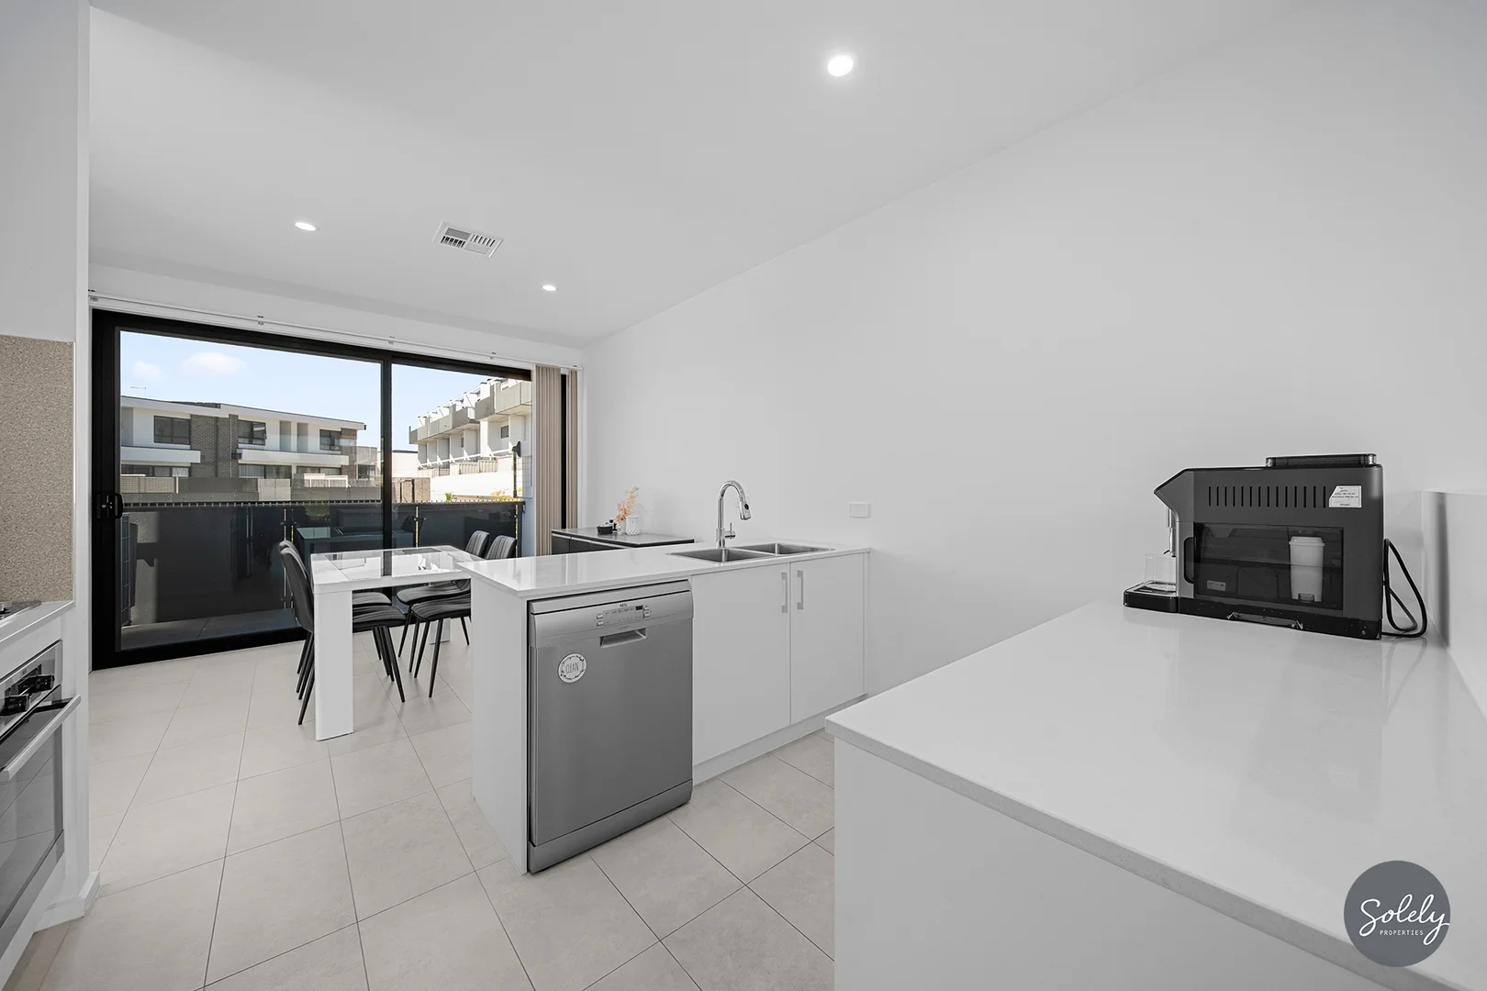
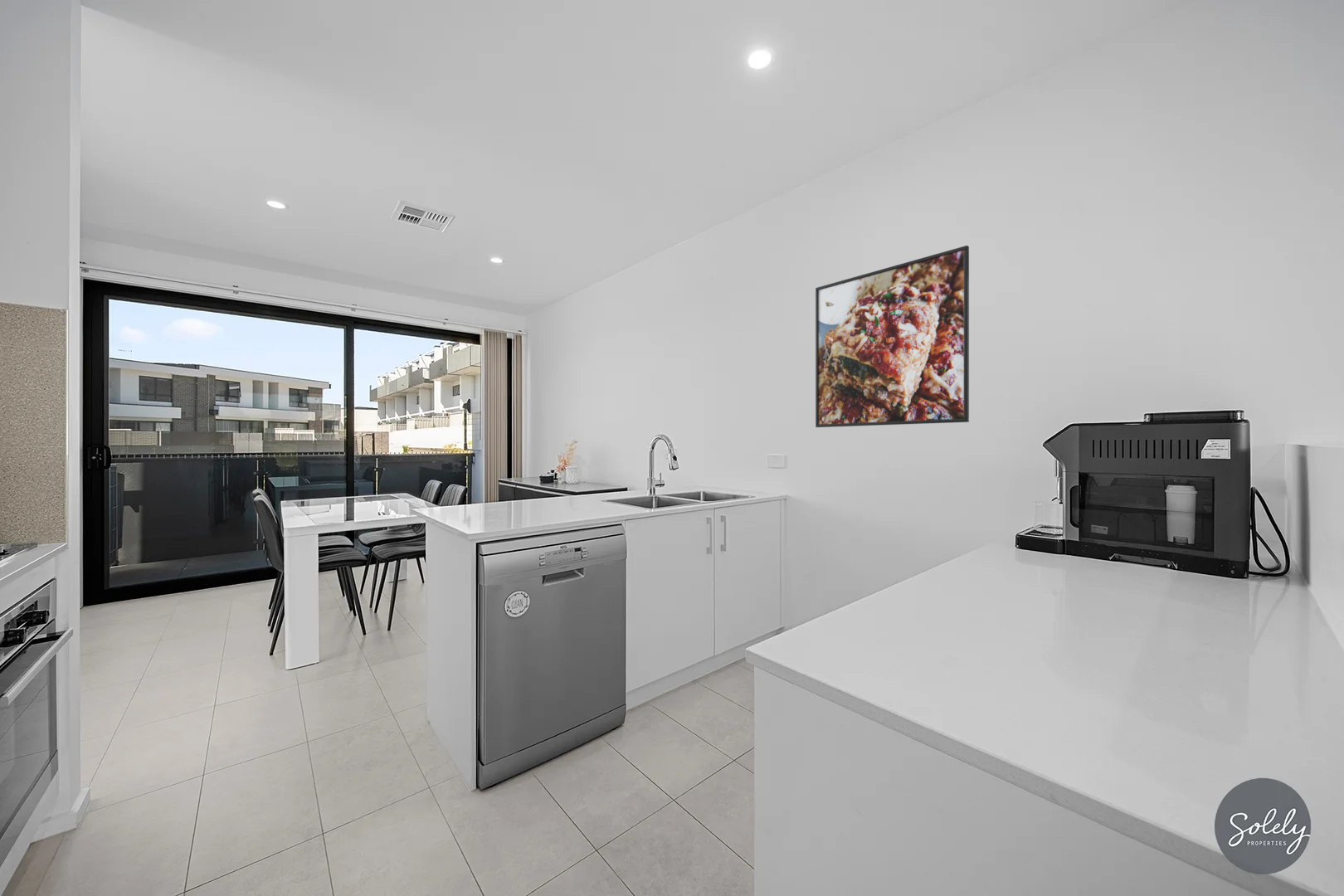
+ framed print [815,245,970,428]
